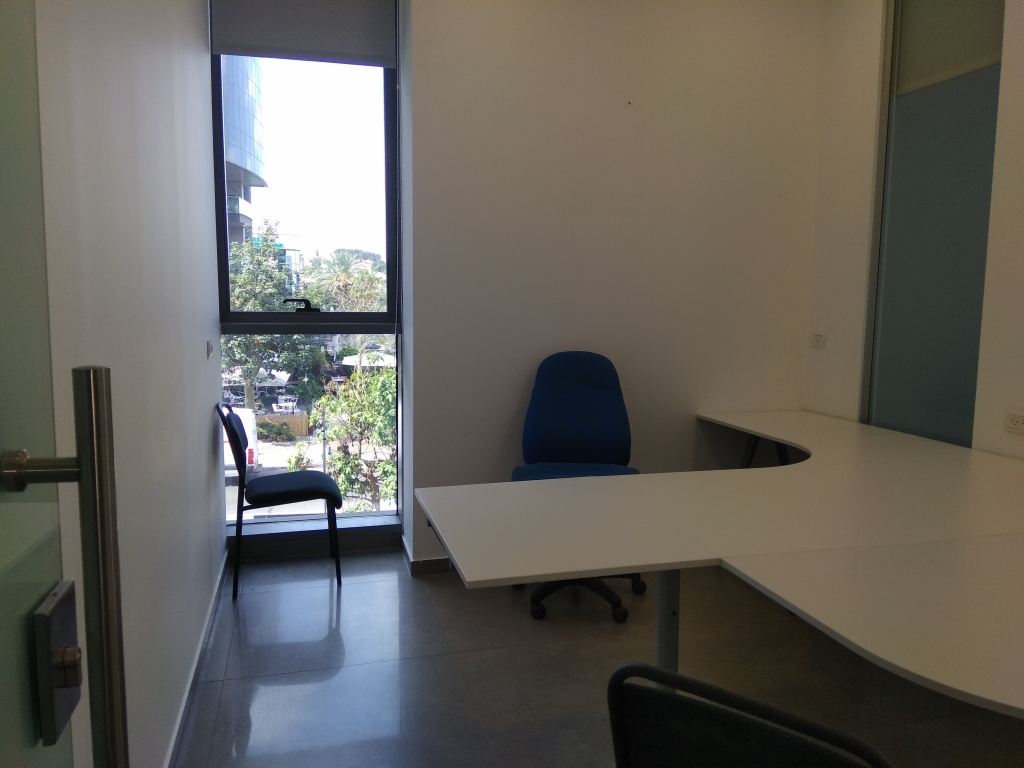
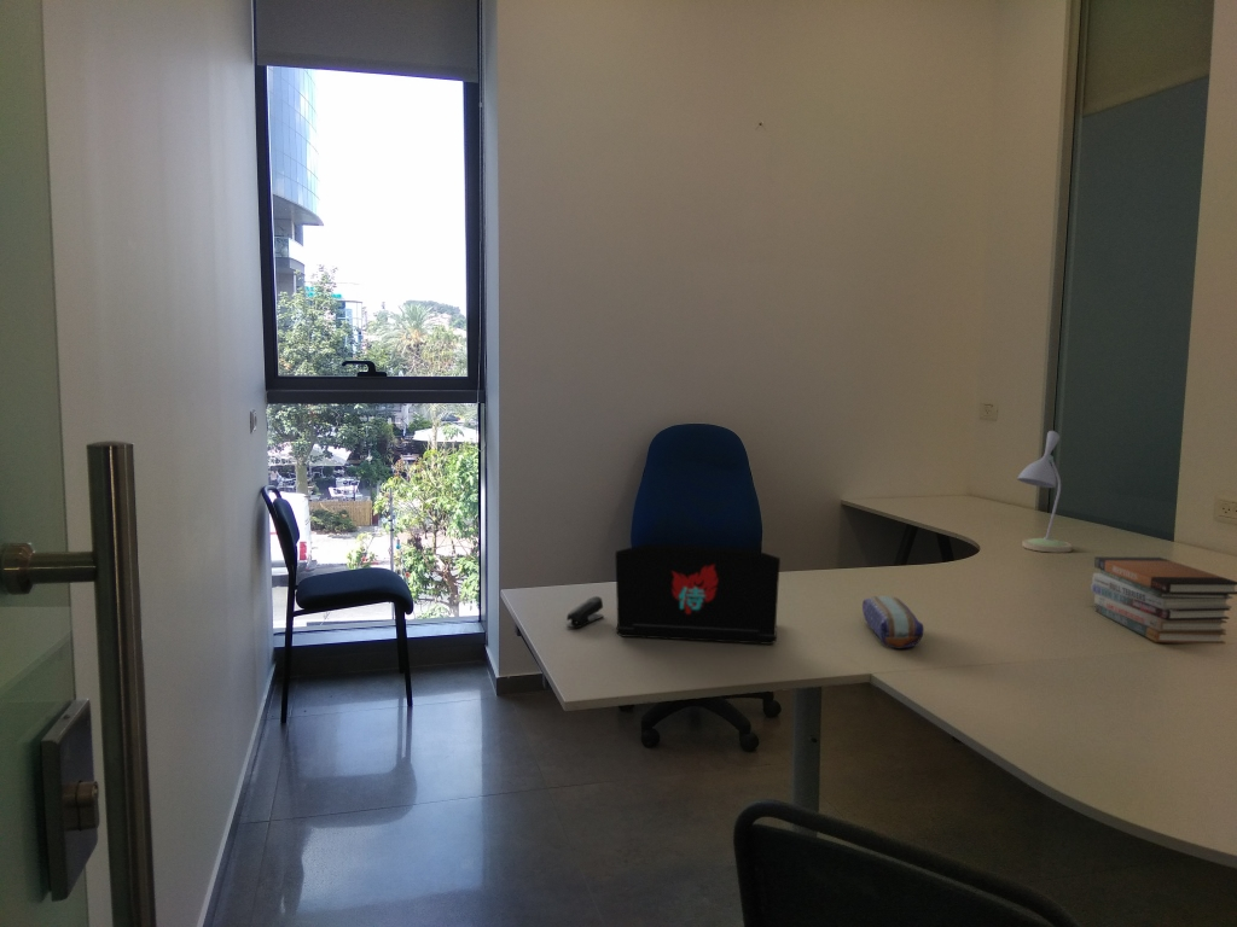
+ stapler [565,595,605,629]
+ book stack [1090,555,1237,645]
+ desk lamp [1016,430,1073,554]
+ pencil case [861,595,925,649]
+ laptop [614,543,782,646]
